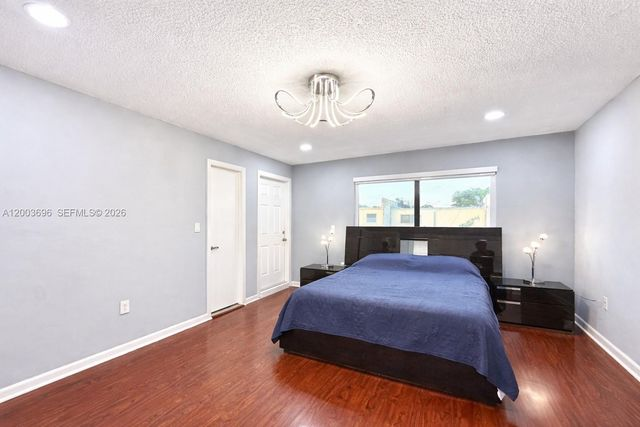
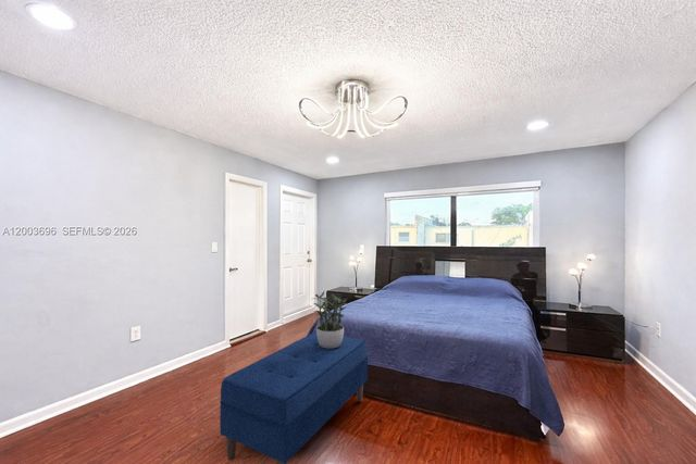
+ bench [219,330,369,464]
+ potted plant [312,291,349,349]
